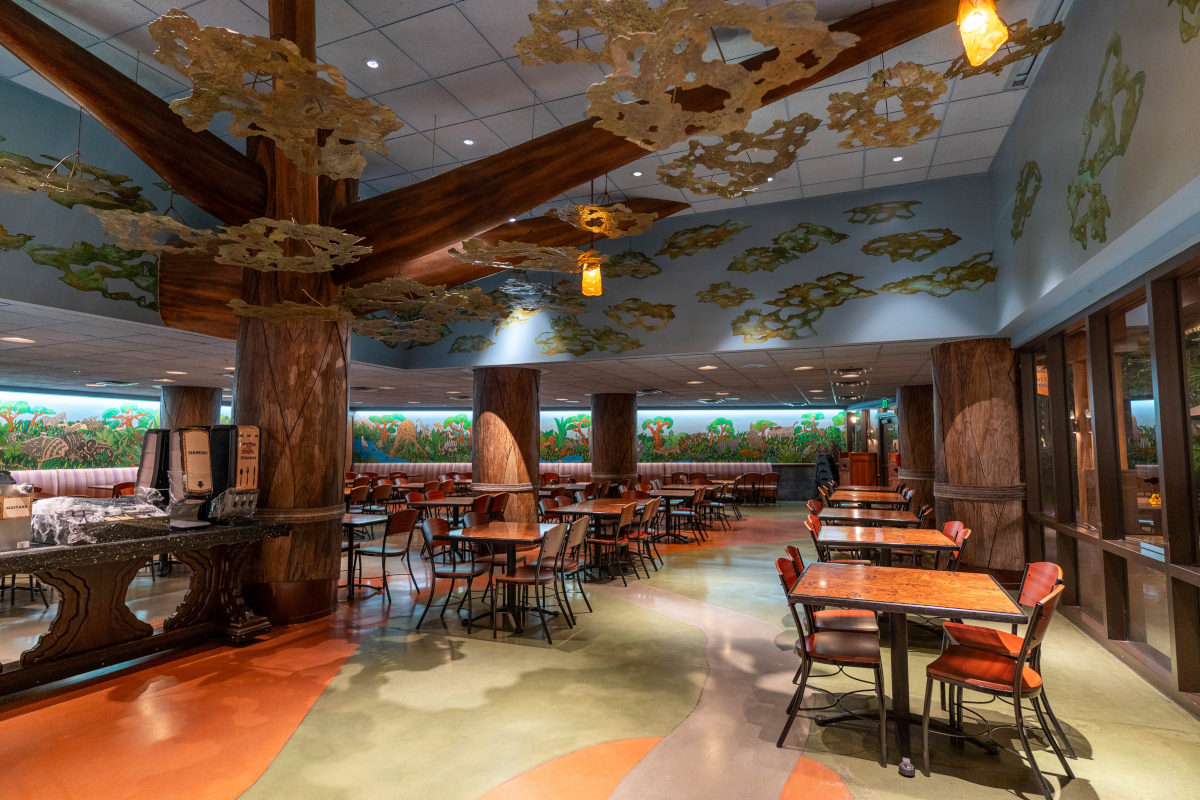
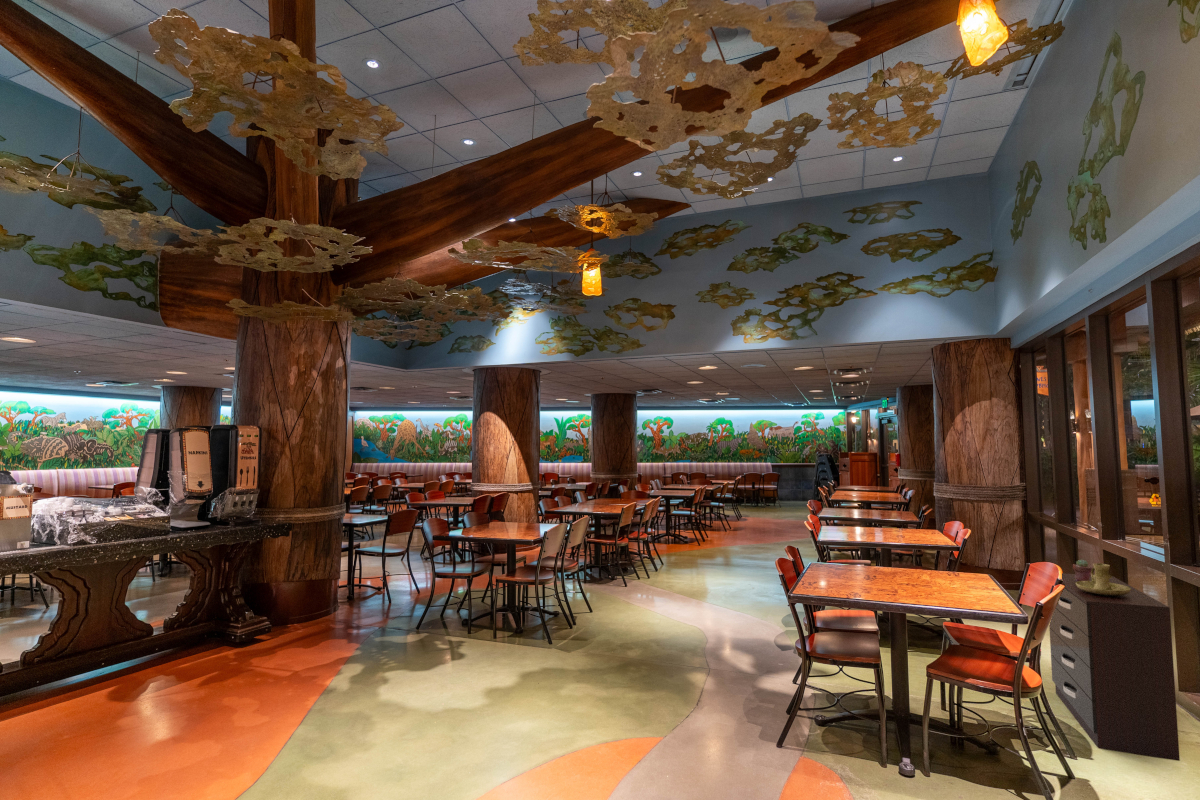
+ dresser [1048,572,1181,762]
+ potted succulent [1072,559,1093,581]
+ candle holder [1076,562,1131,595]
